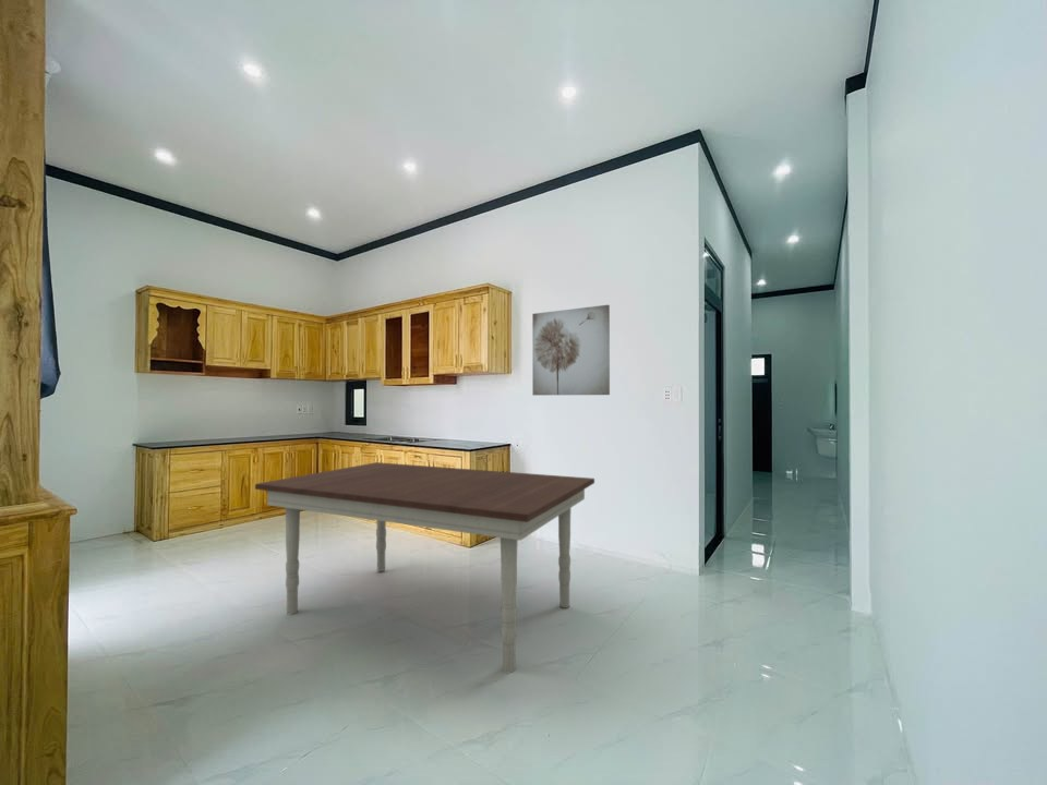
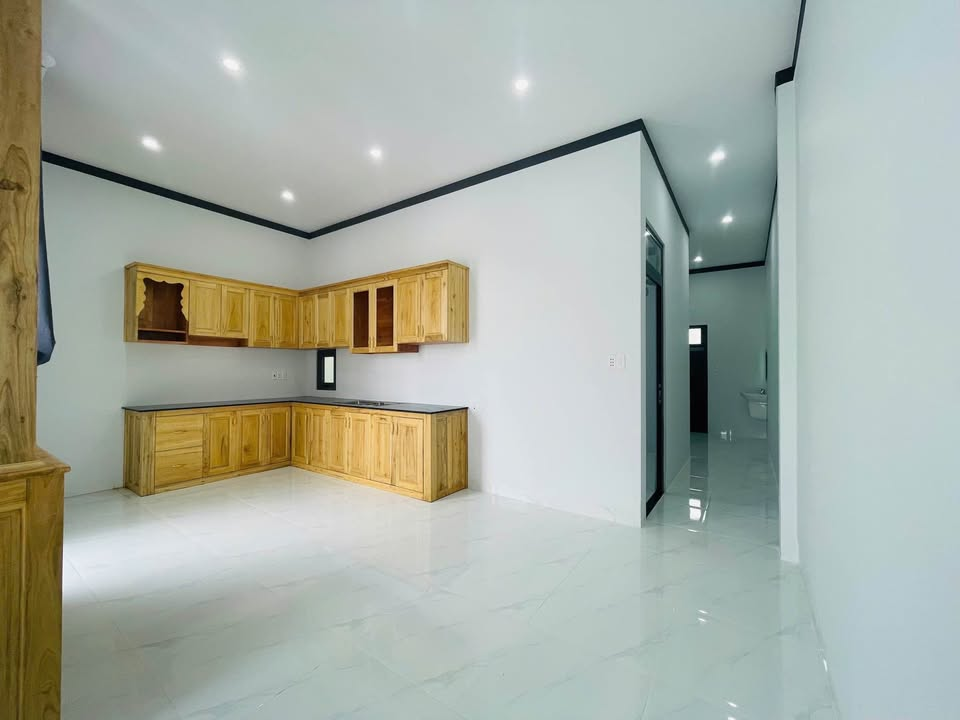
- dining table [254,461,595,674]
- wall art [531,304,611,397]
